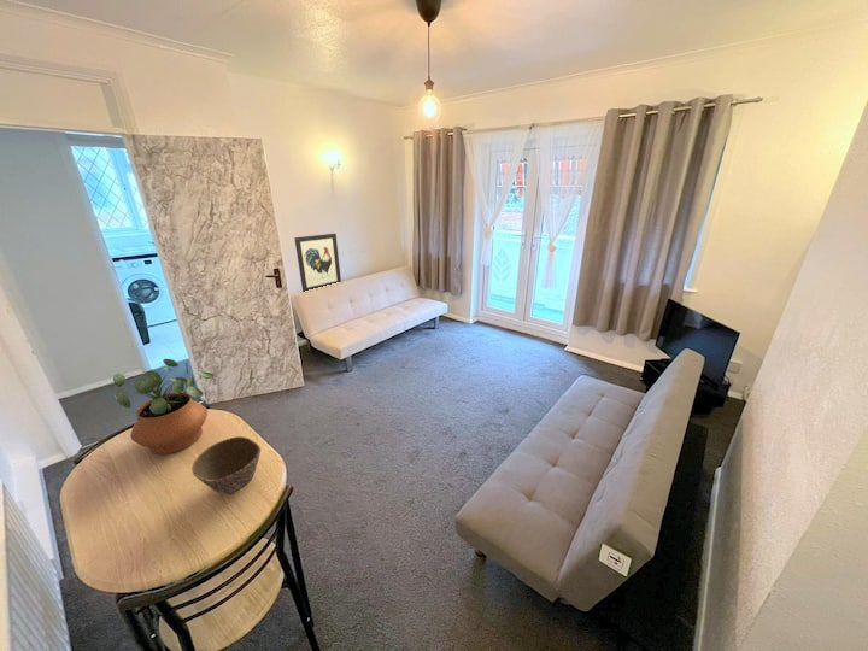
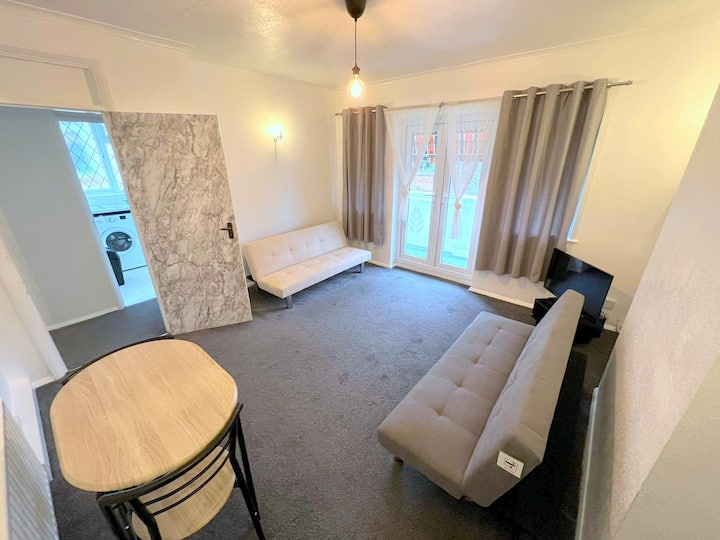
- wall art [293,233,342,293]
- bowl [190,435,262,495]
- potted plant [111,358,216,456]
